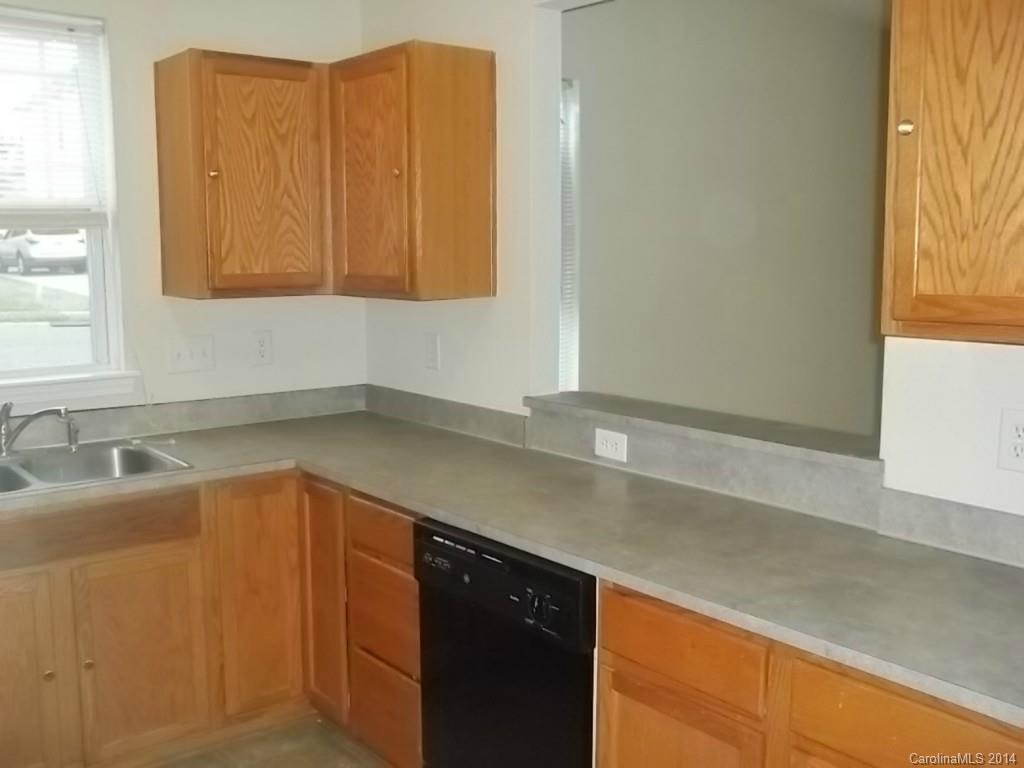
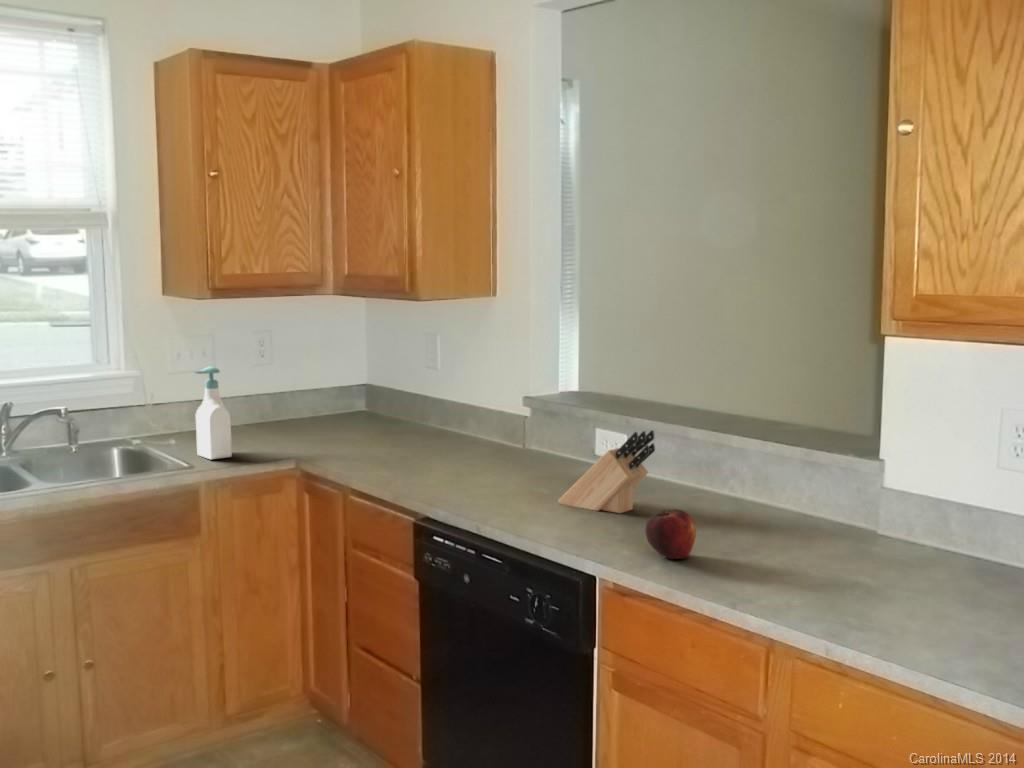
+ soap bottle [193,365,233,460]
+ knife block [557,429,656,514]
+ fruit [644,508,697,560]
